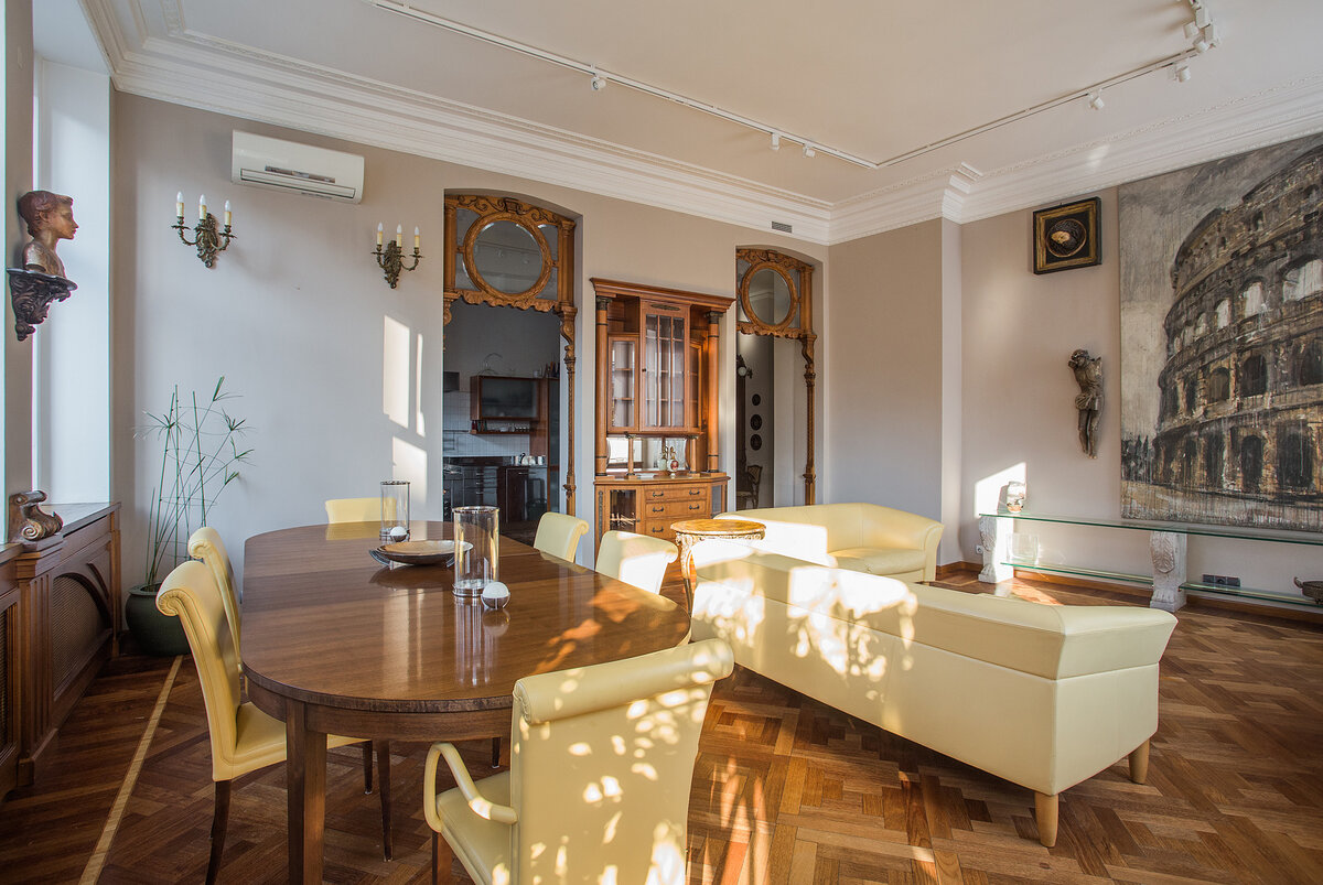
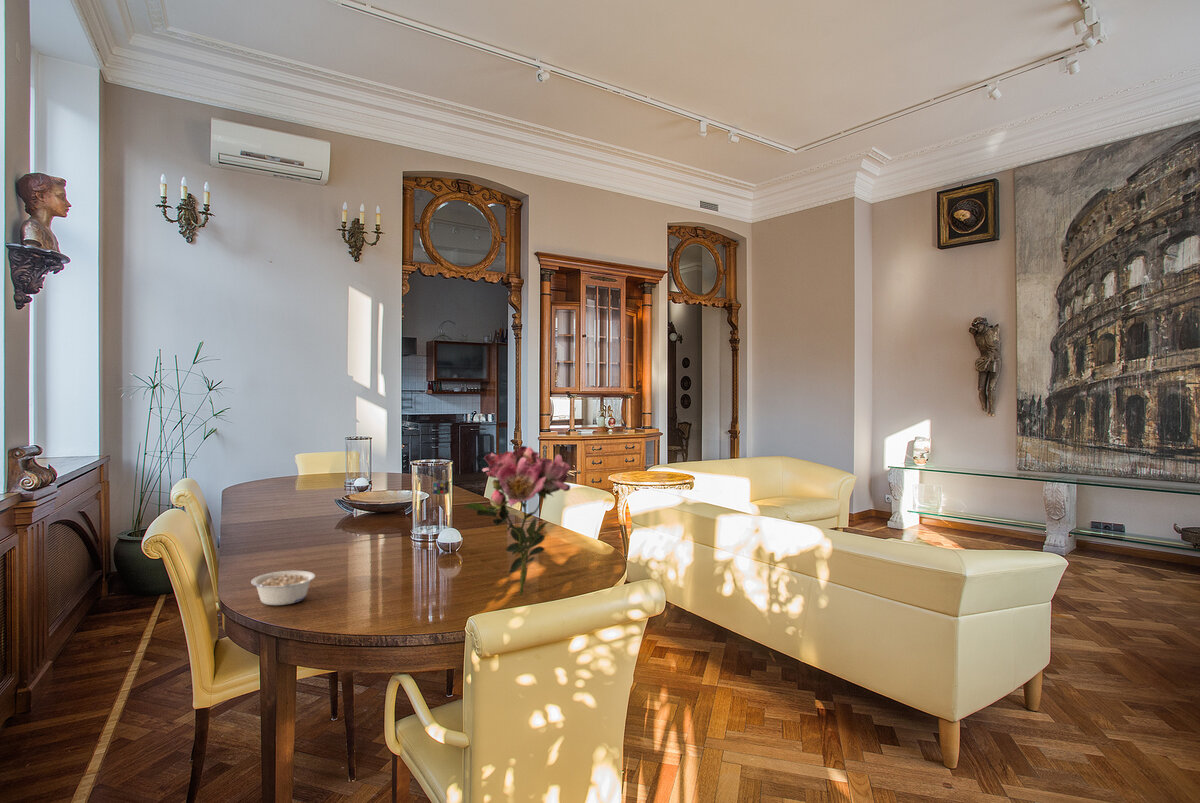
+ legume [250,570,316,606]
+ flower bouquet [431,445,571,597]
